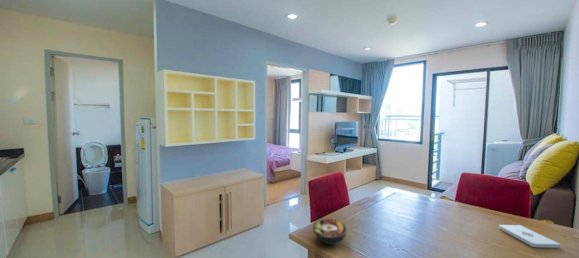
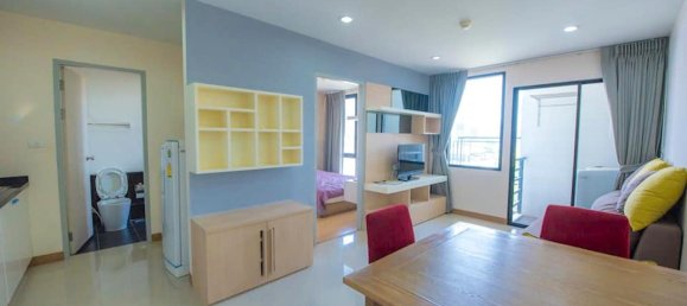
- notepad [498,224,562,249]
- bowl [312,218,348,246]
